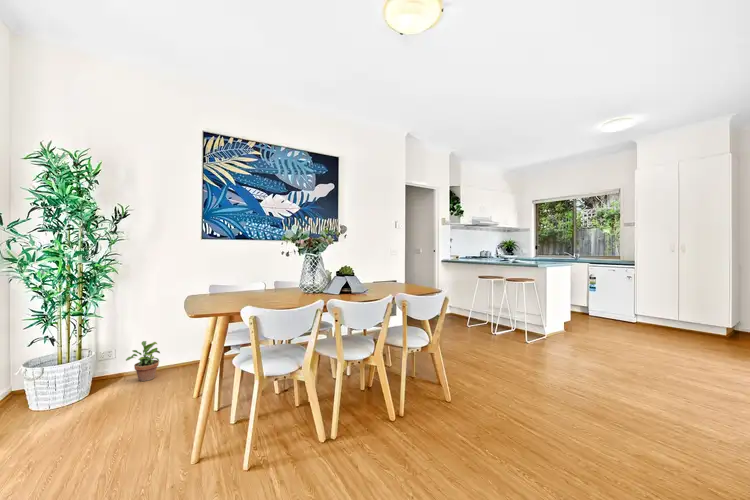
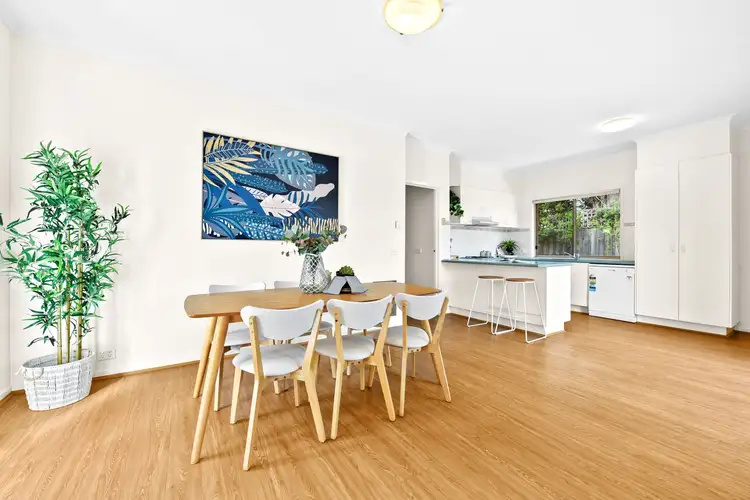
- potted plant [125,340,161,382]
